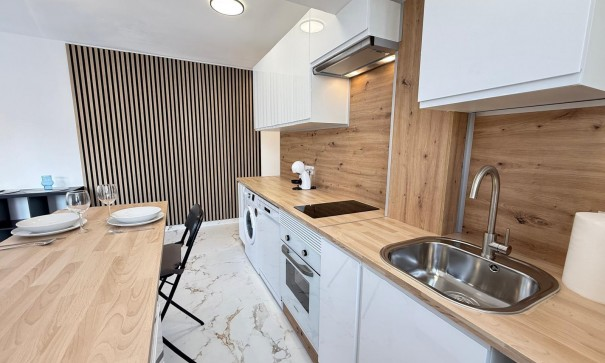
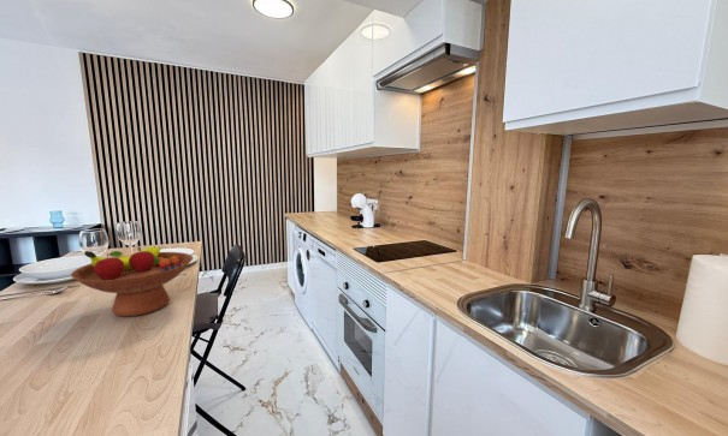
+ fruit bowl [70,245,194,318]
